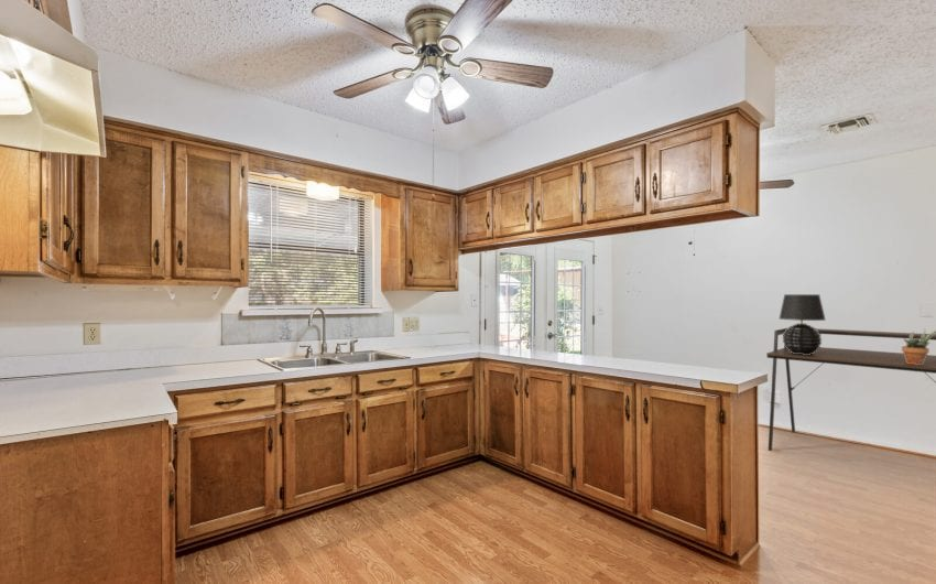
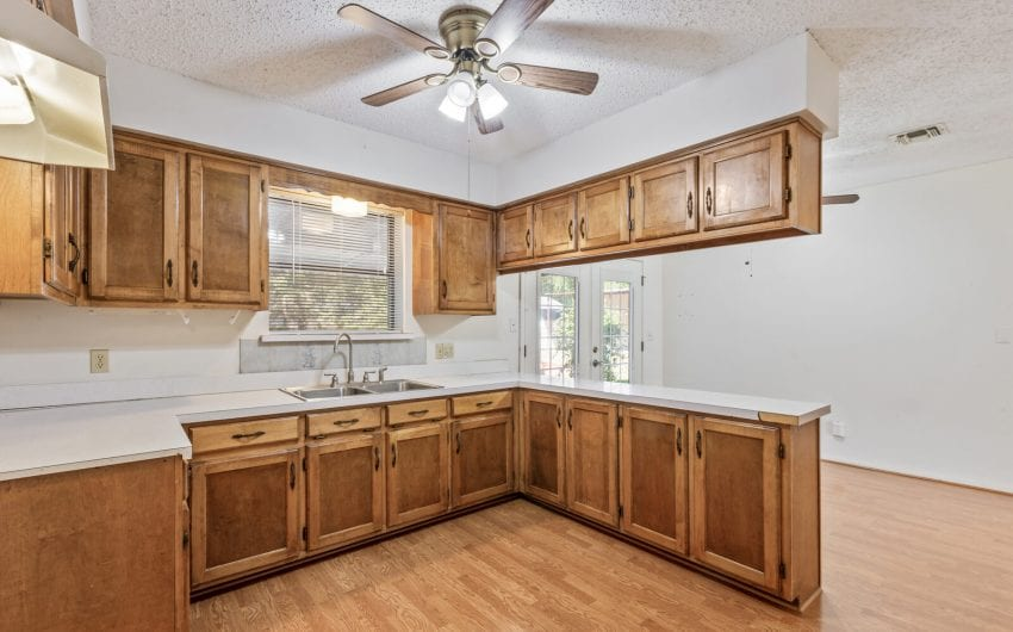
- table lamp [779,293,827,355]
- potted plant [901,327,936,365]
- desk [765,327,936,452]
